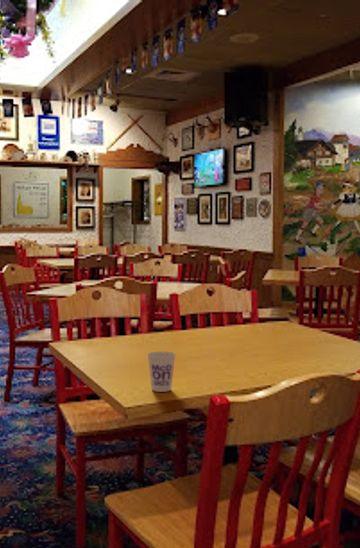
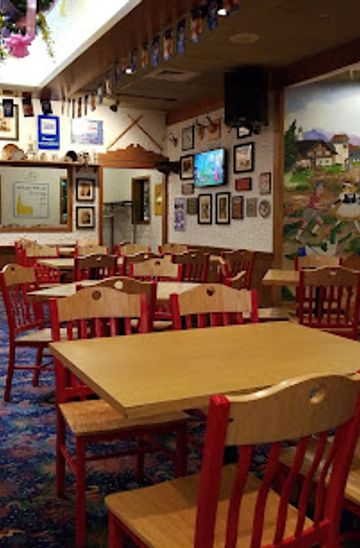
- cup [146,351,177,393]
